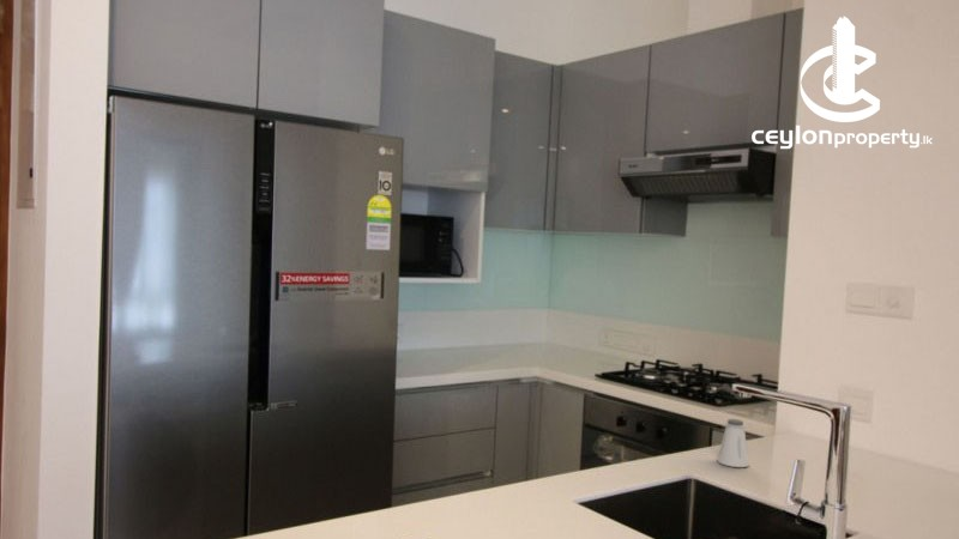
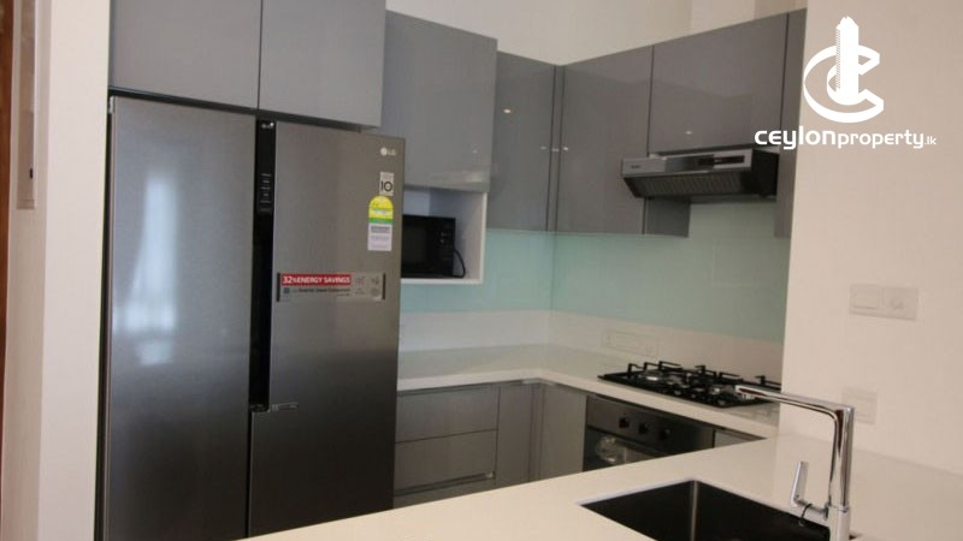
- saltshaker [716,418,750,468]
